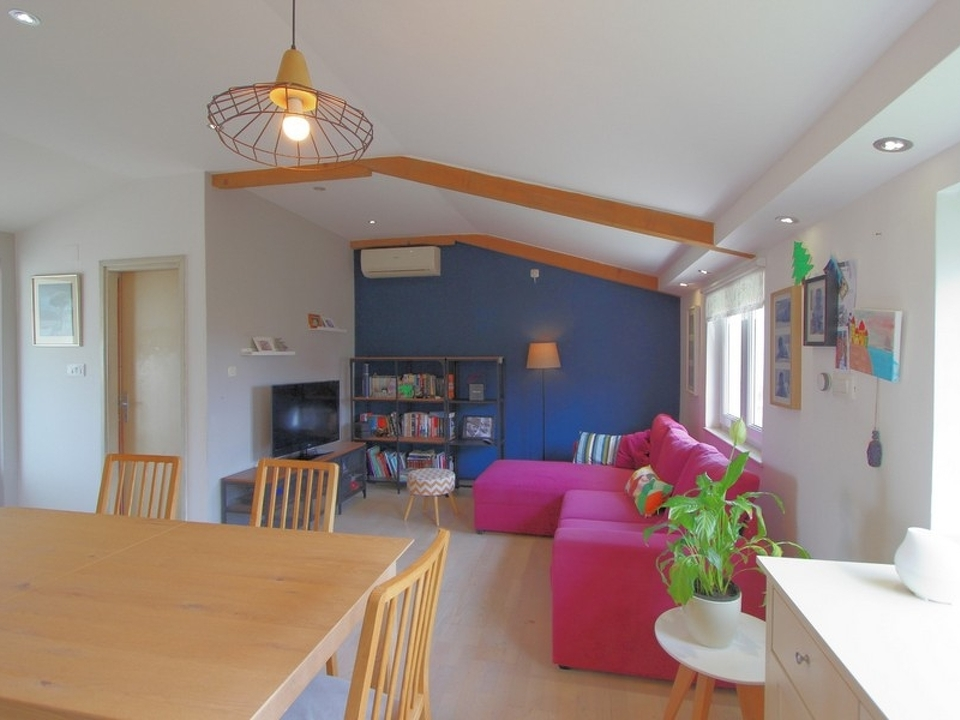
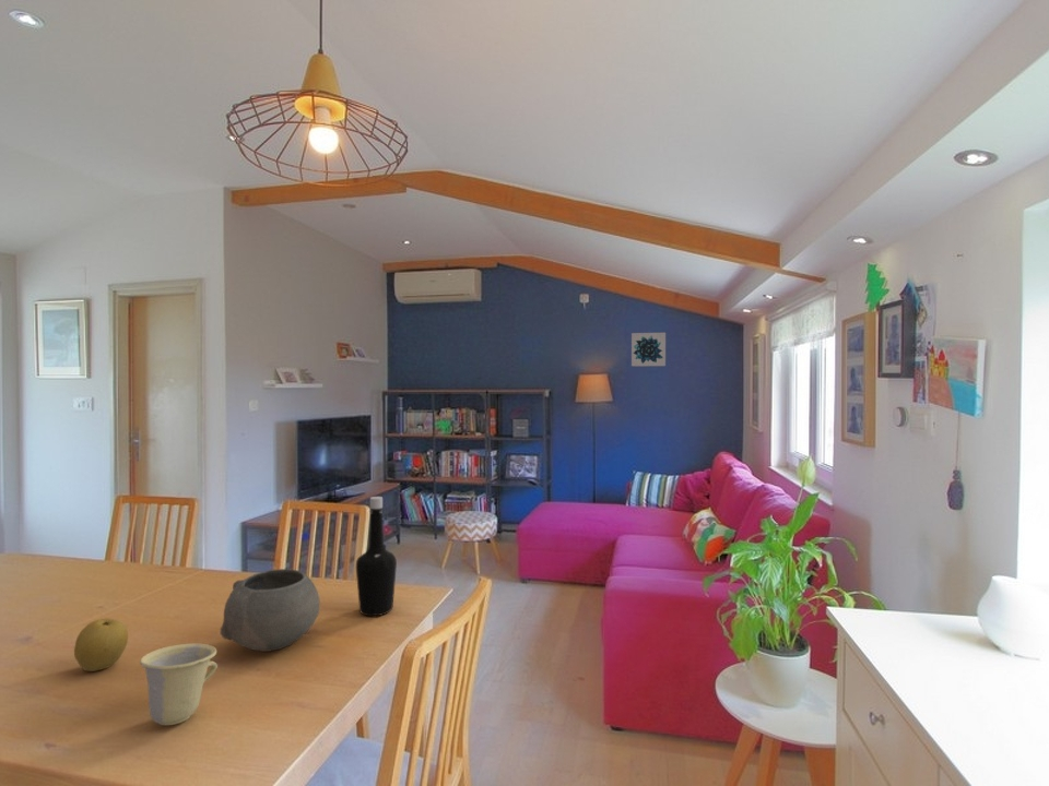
+ cup [139,643,219,726]
+ bowl [220,568,321,653]
+ wall art [630,332,667,367]
+ fruit [73,617,129,672]
+ bottle [355,496,398,617]
